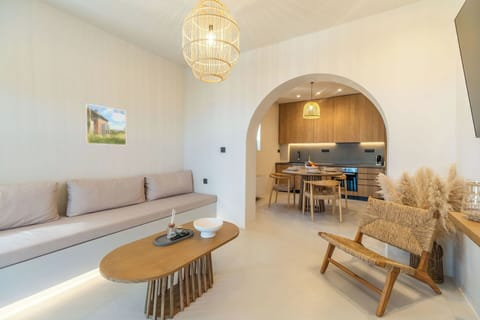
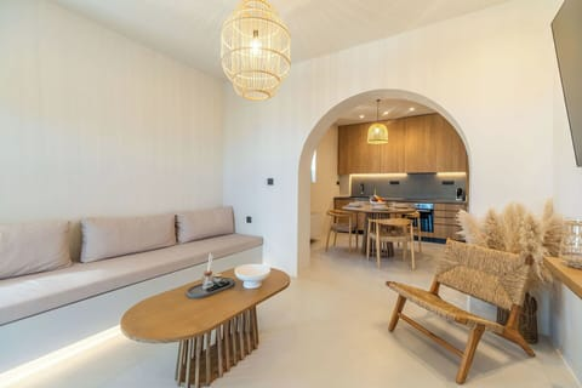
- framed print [84,103,127,146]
